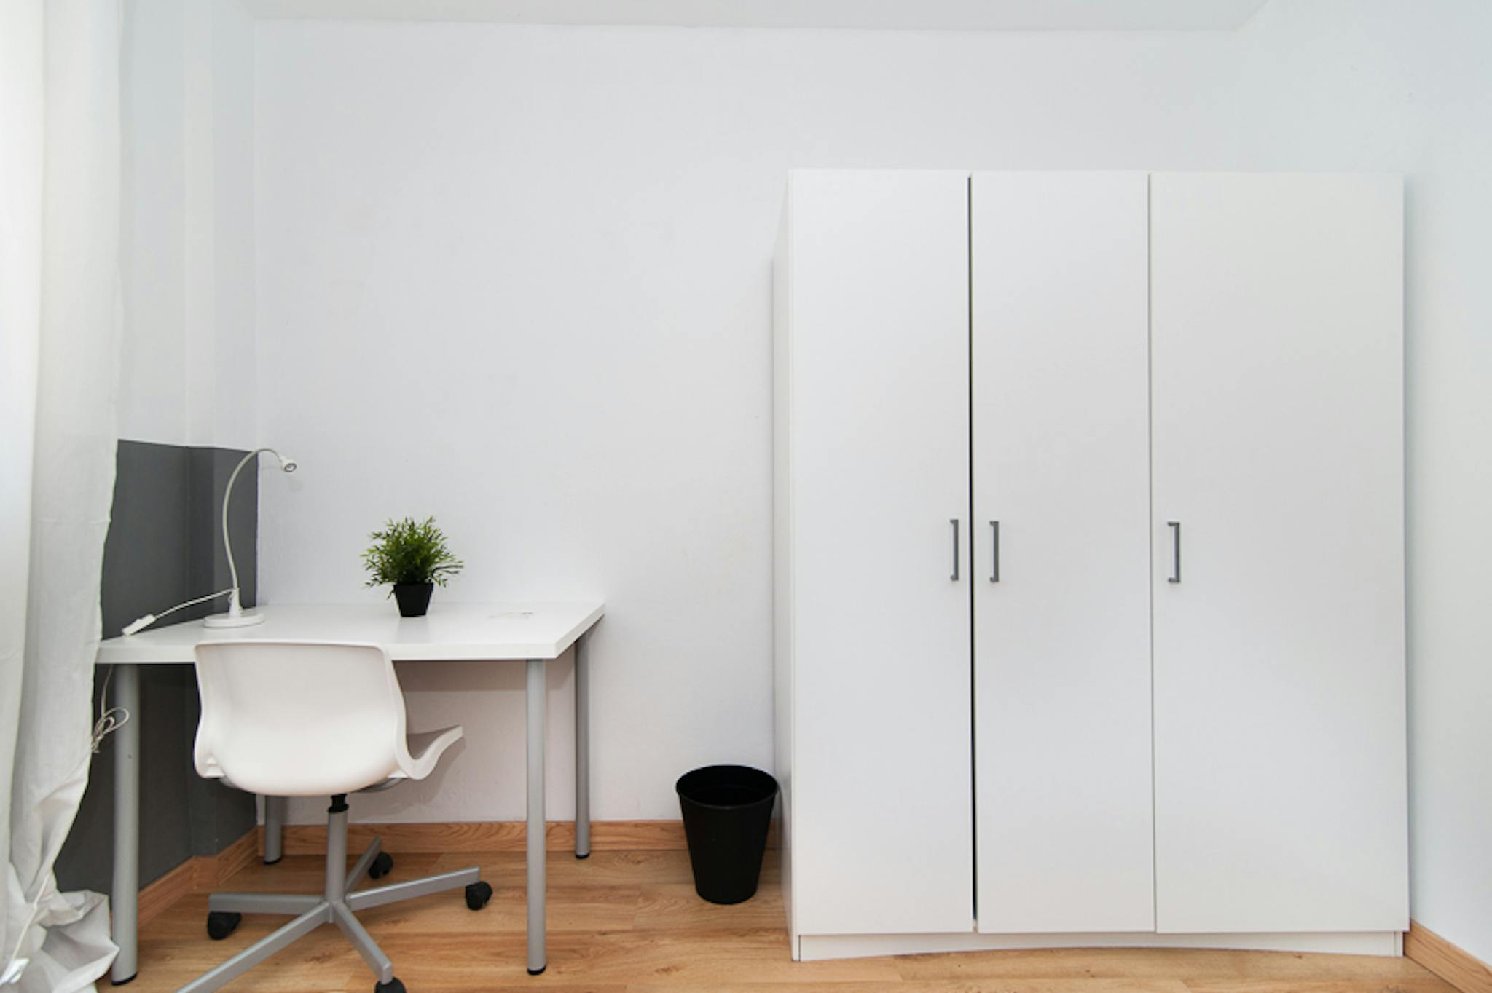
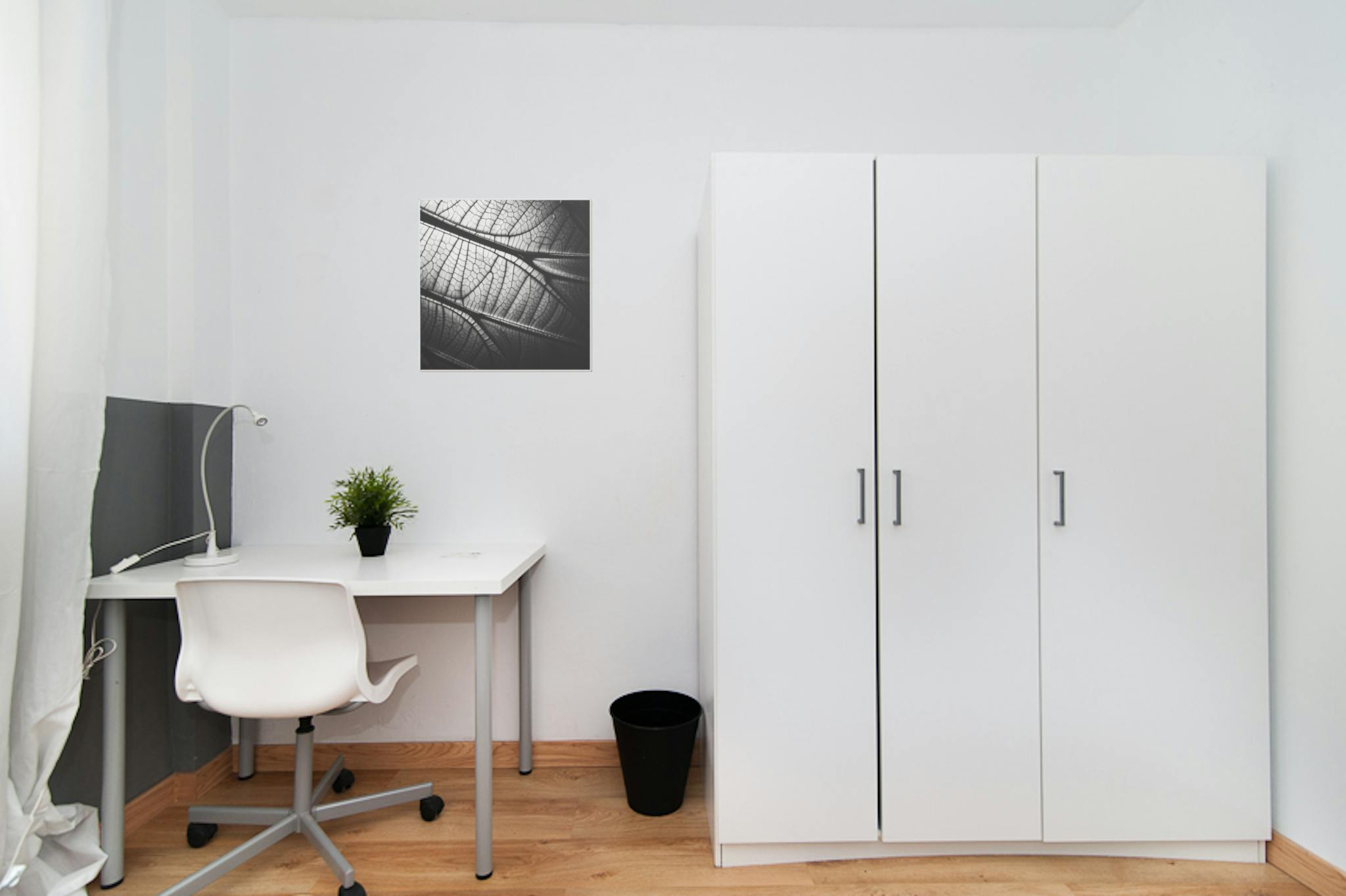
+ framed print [418,198,593,372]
